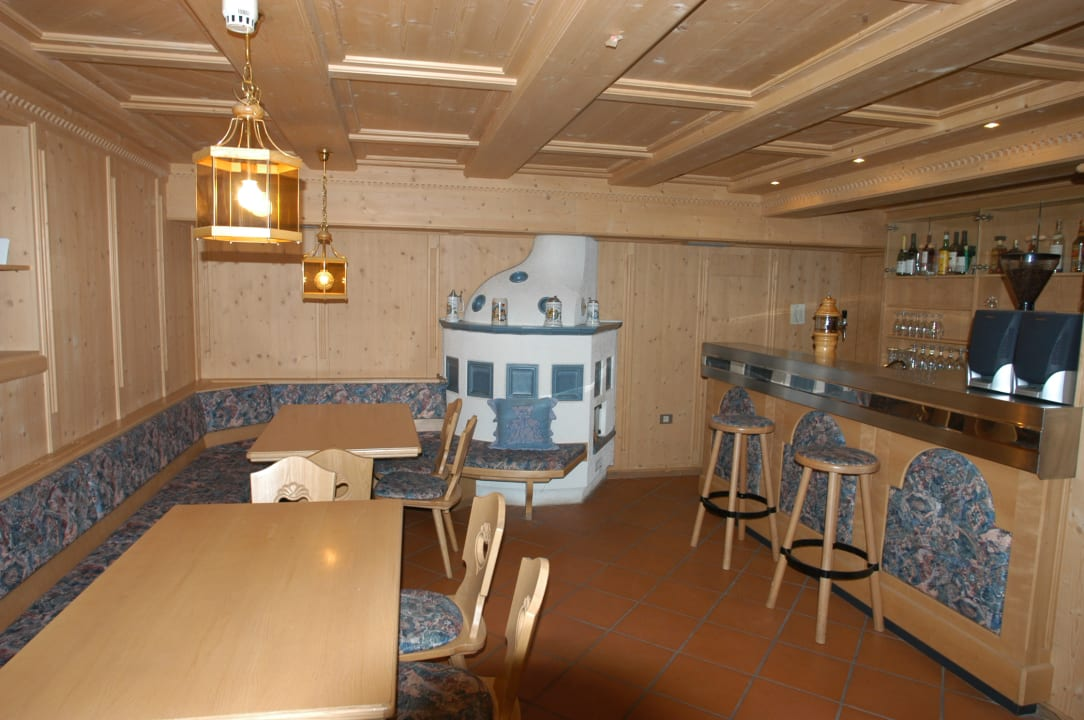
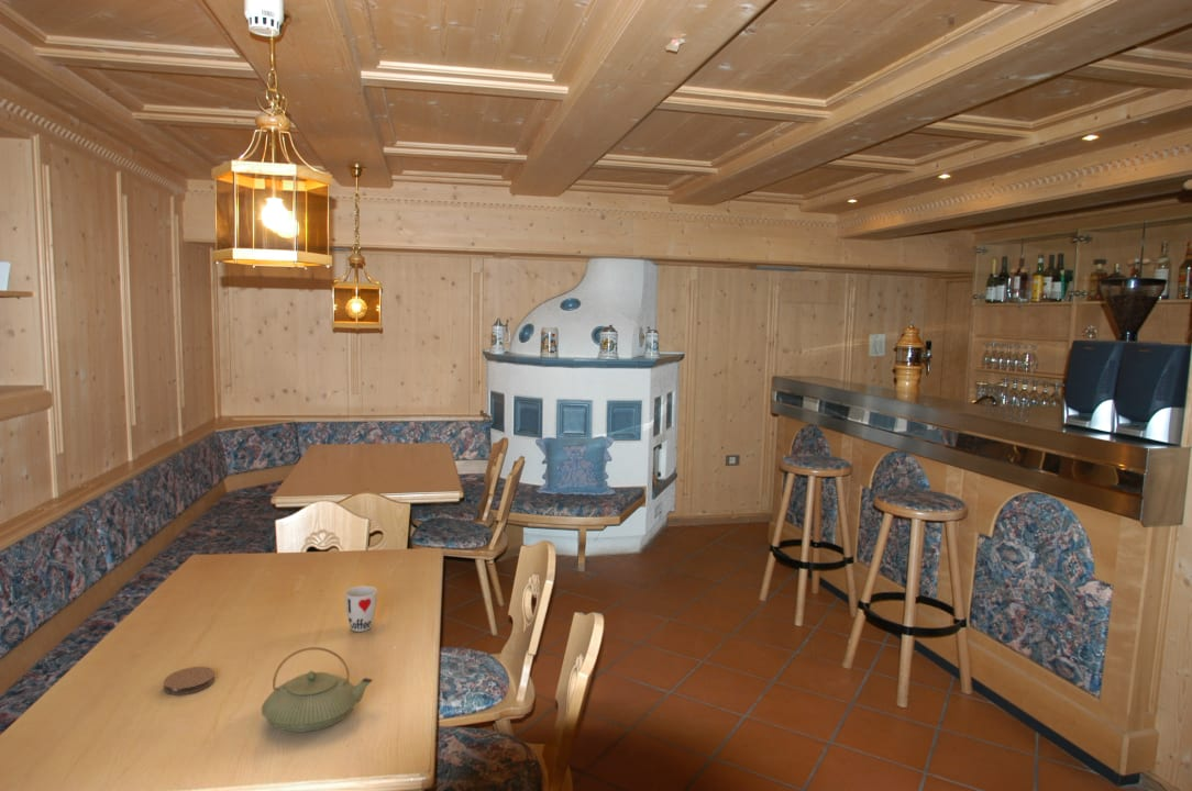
+ teapot [261,646,374,733]
+ coaster [163,666,216,695]
+ cup [344,584,378,633]
